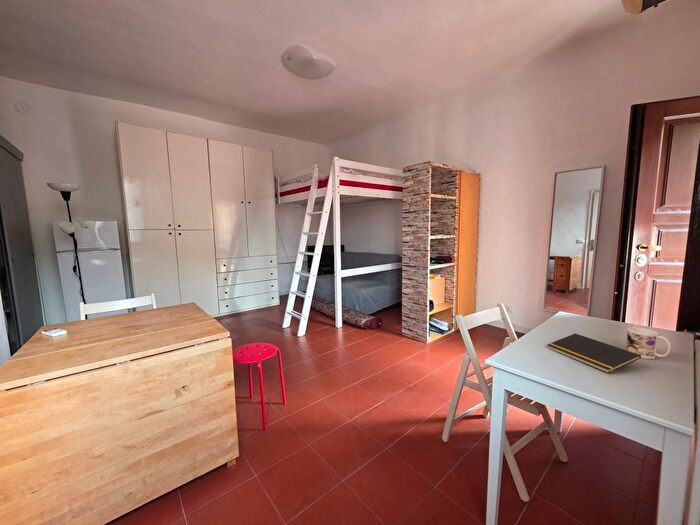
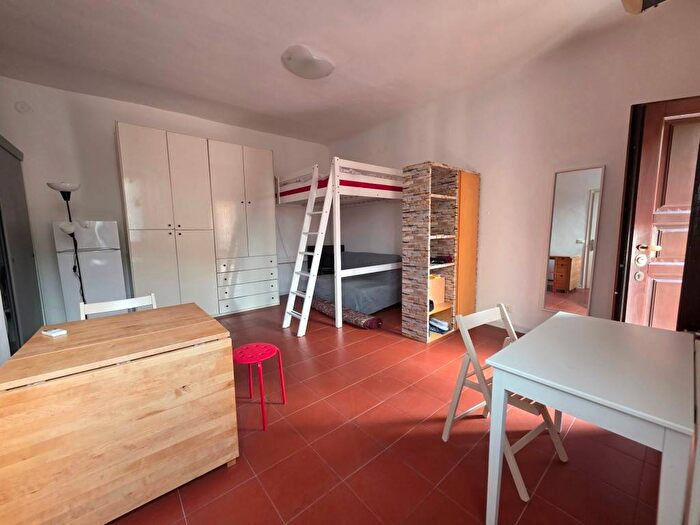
- notepad [546,332,642,374]
- mug [625,326,672,360]
